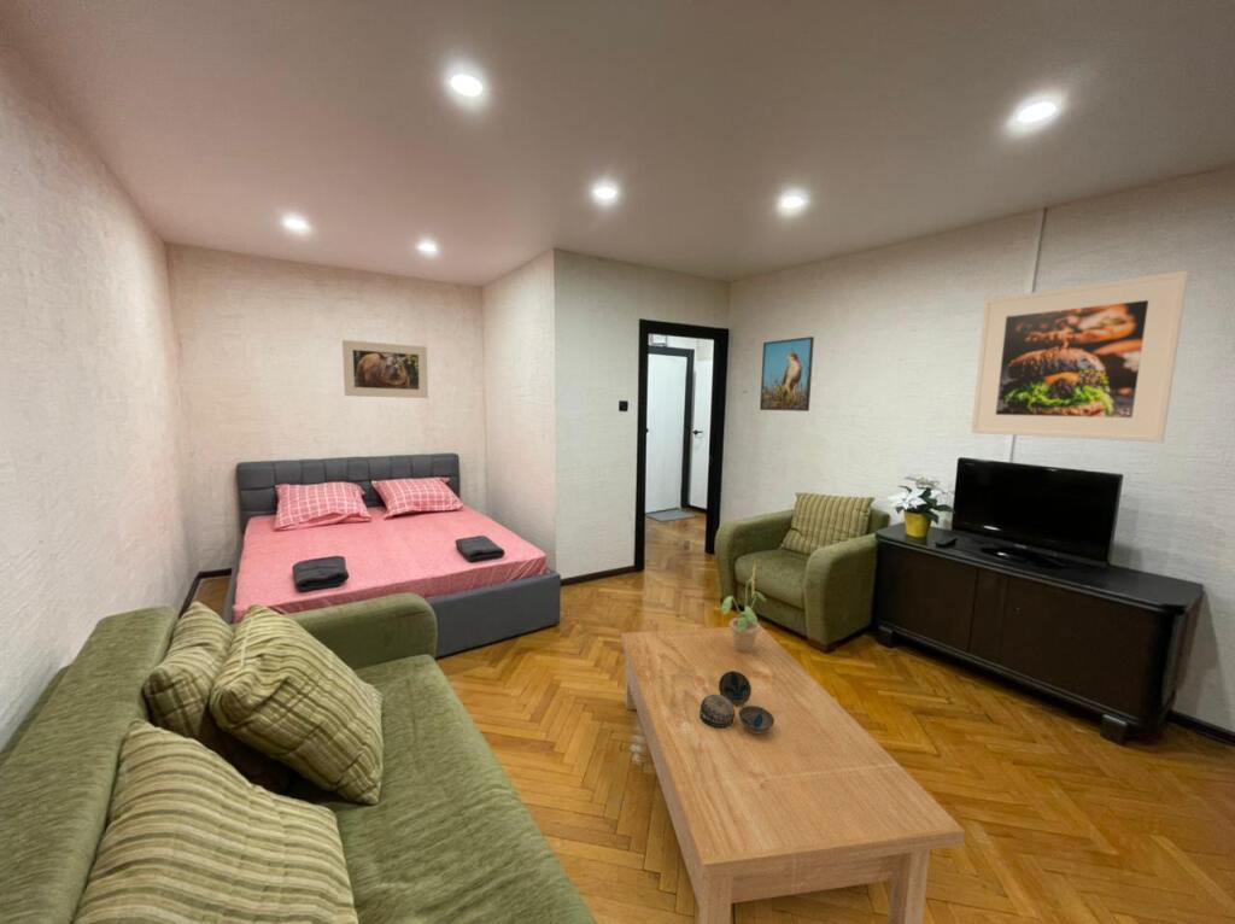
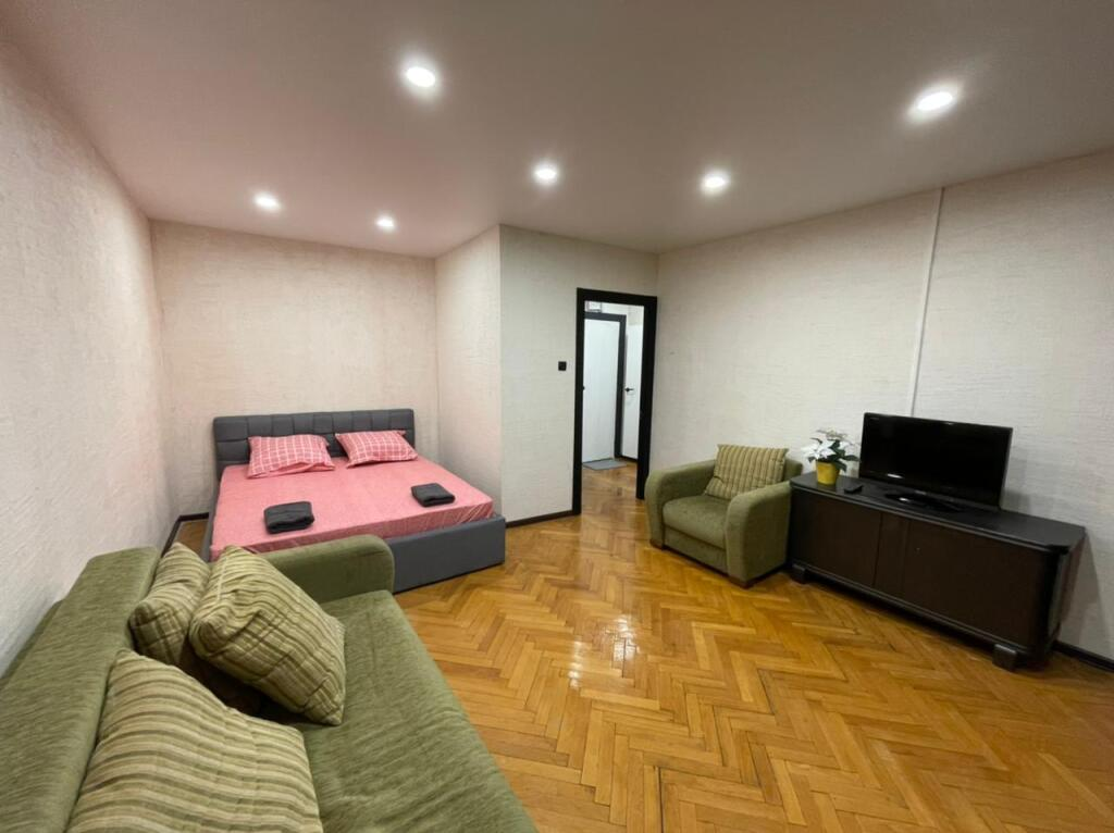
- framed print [759,335,815,413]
- coffee table [620,625,966,924]
- sunflower [720,565,767,653]
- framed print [970,269,1190,444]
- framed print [341,339,429,399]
- decorative bowl [700,671,774,732]
